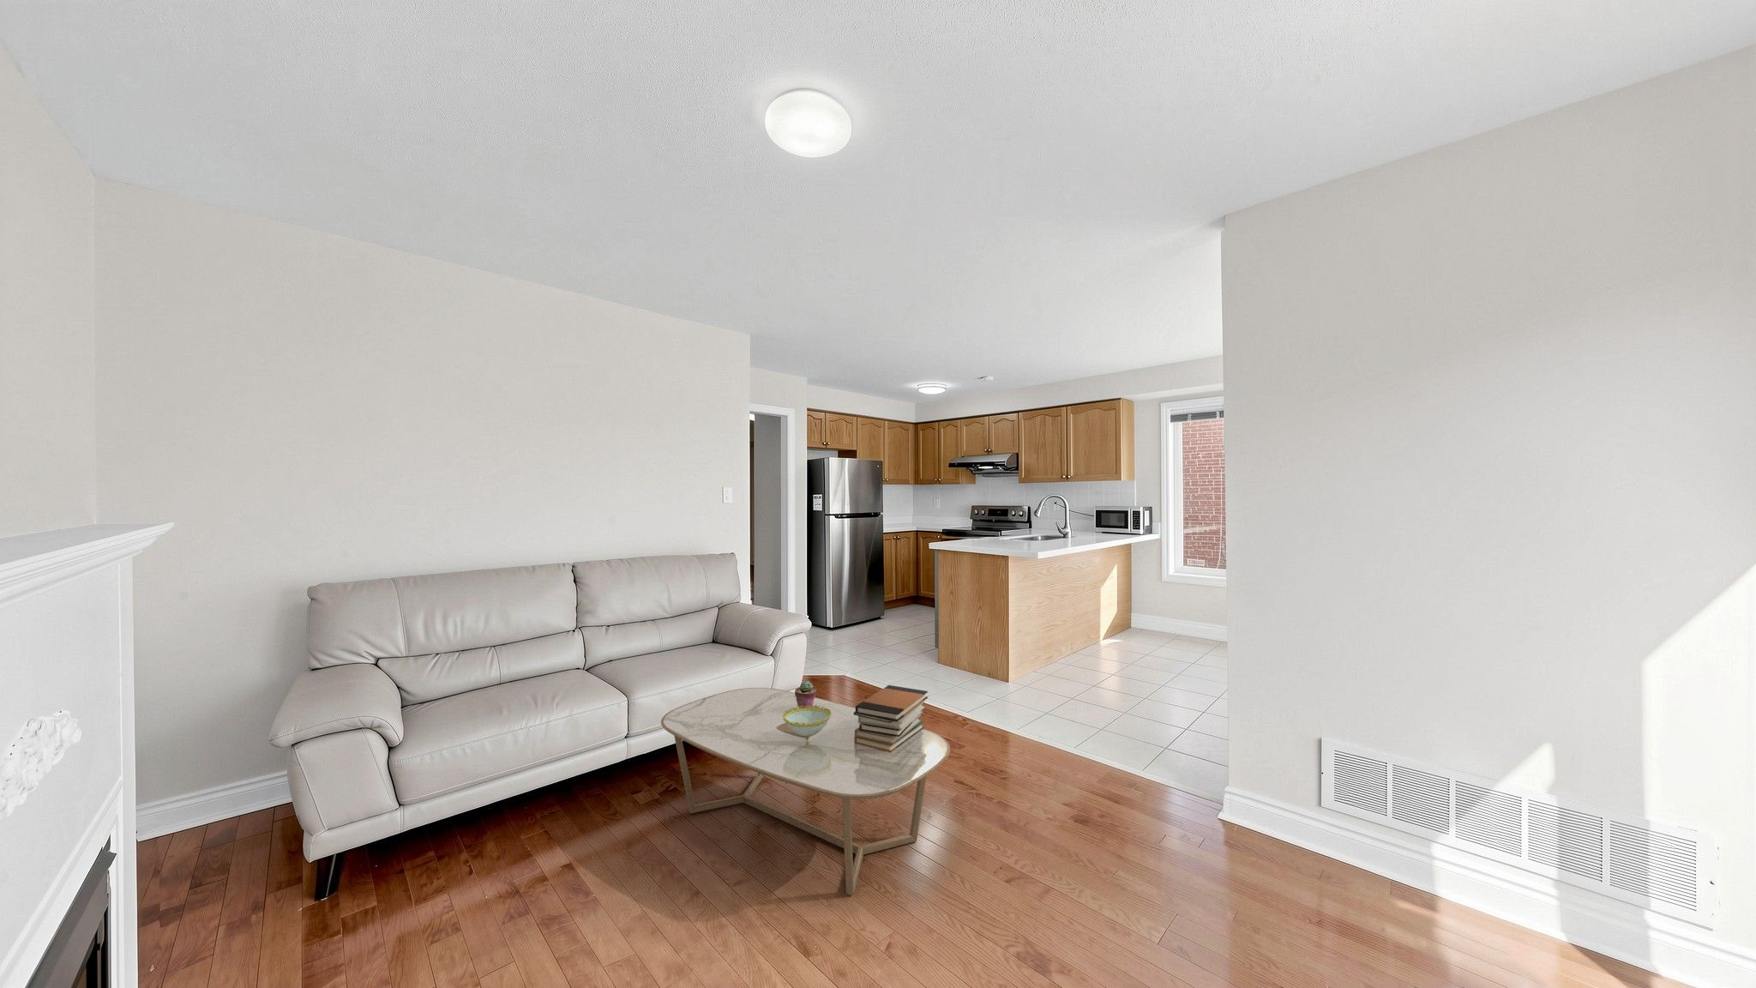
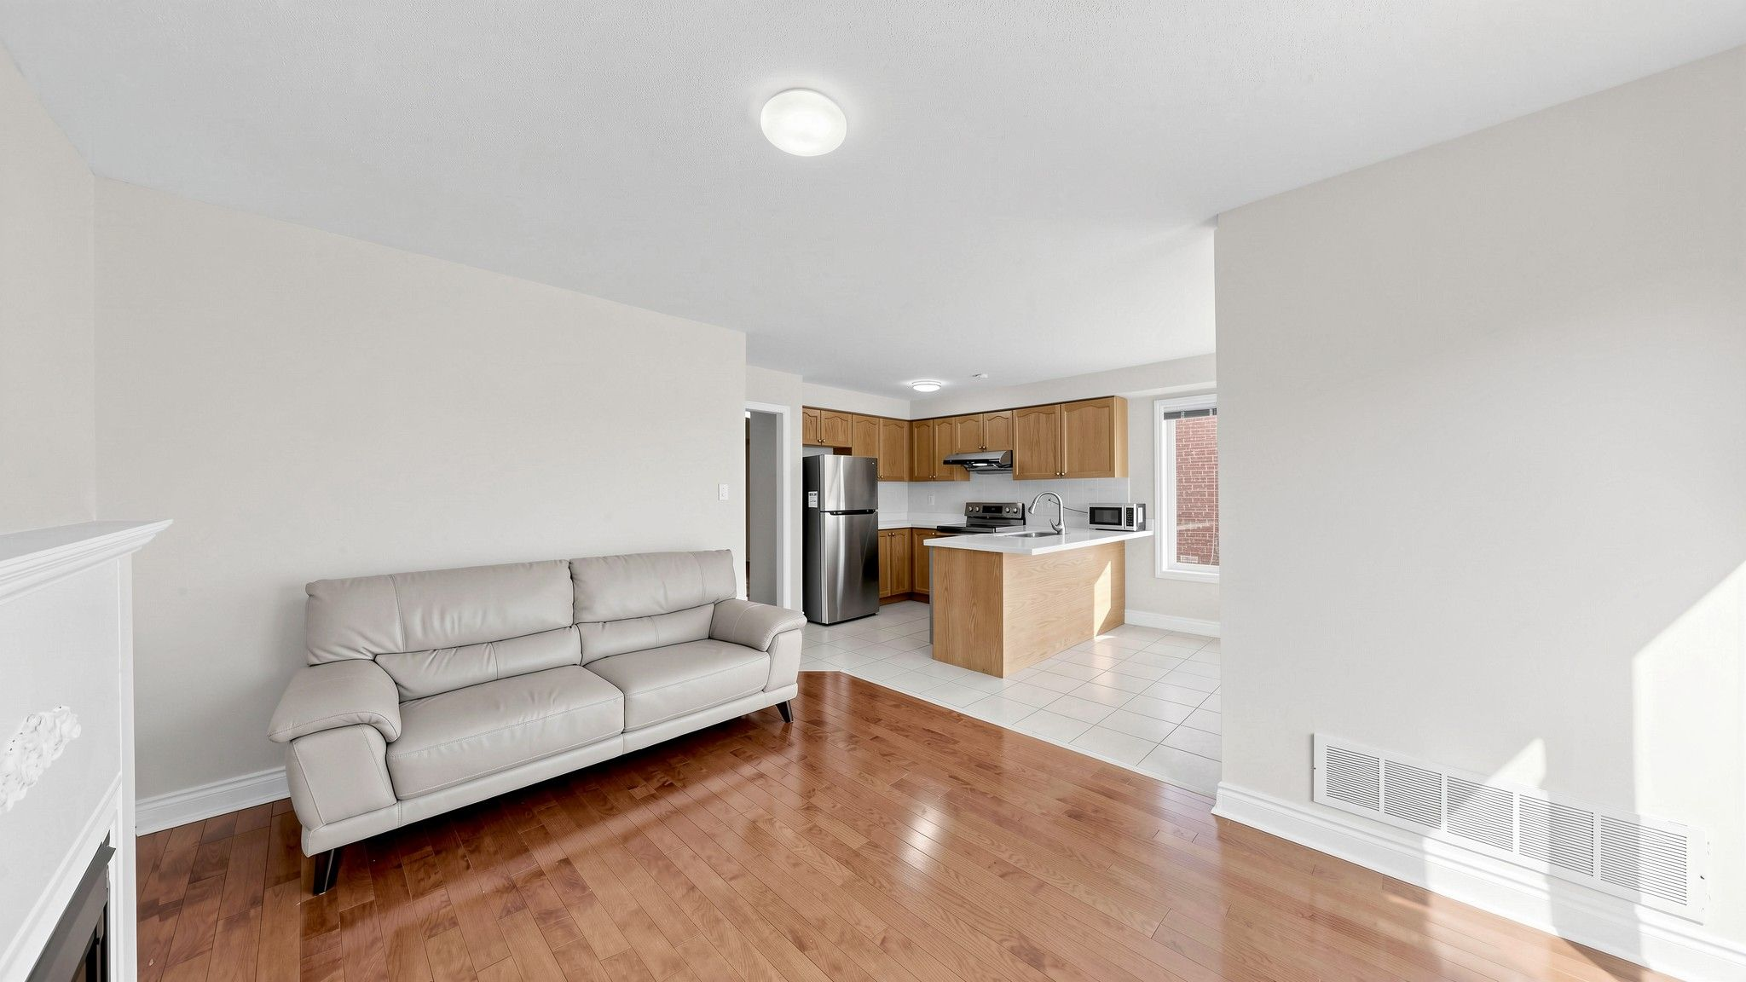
- decorative bowl [783,705,832,741]
- coffee table [660,686,950,895]
- book stack [854,684,929,752]
- potted succulent [794,680,818,709]
